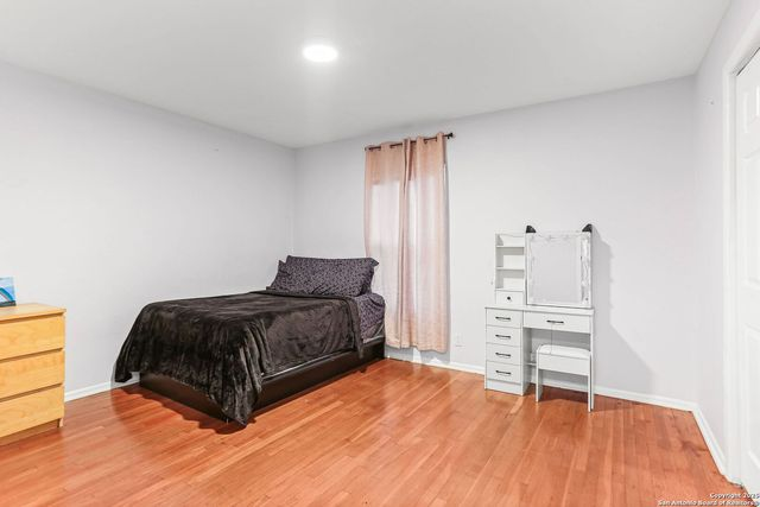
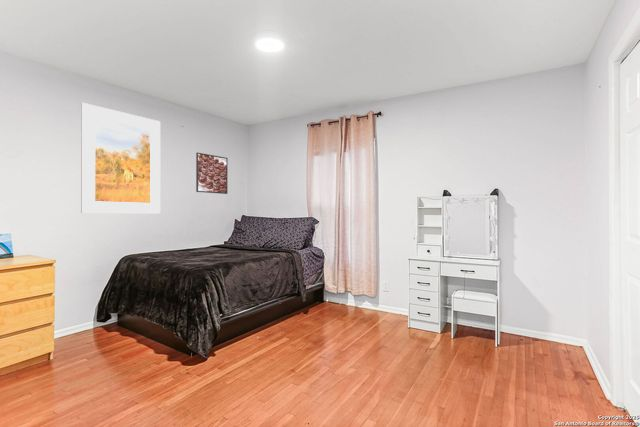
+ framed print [195,152,228,195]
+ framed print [80,102,161,214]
